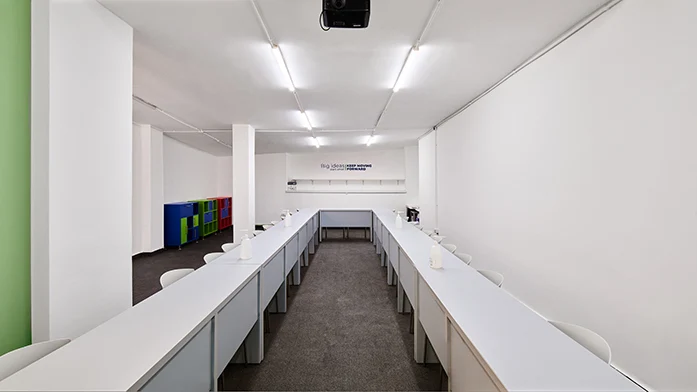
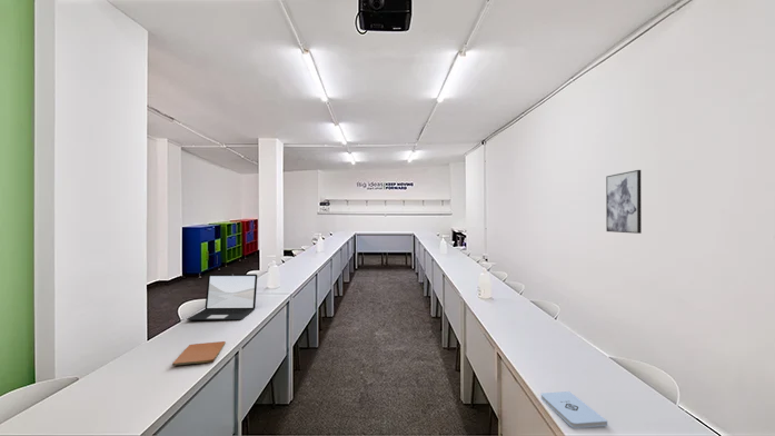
+ laptop [186,272,258,321]
+ book [171,340,227,367]
+ wall art [605,169,643,235]
+ notepad [539,390,608,429]
